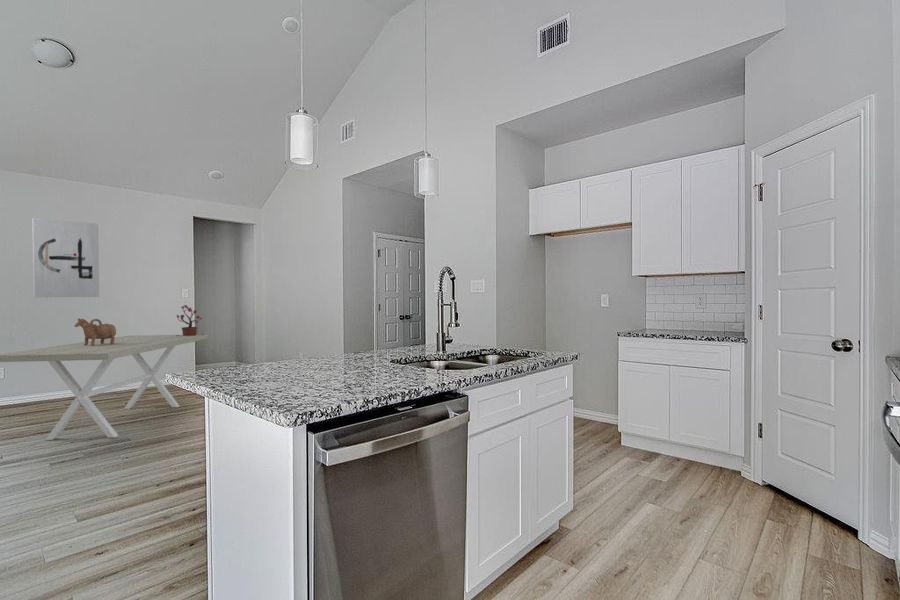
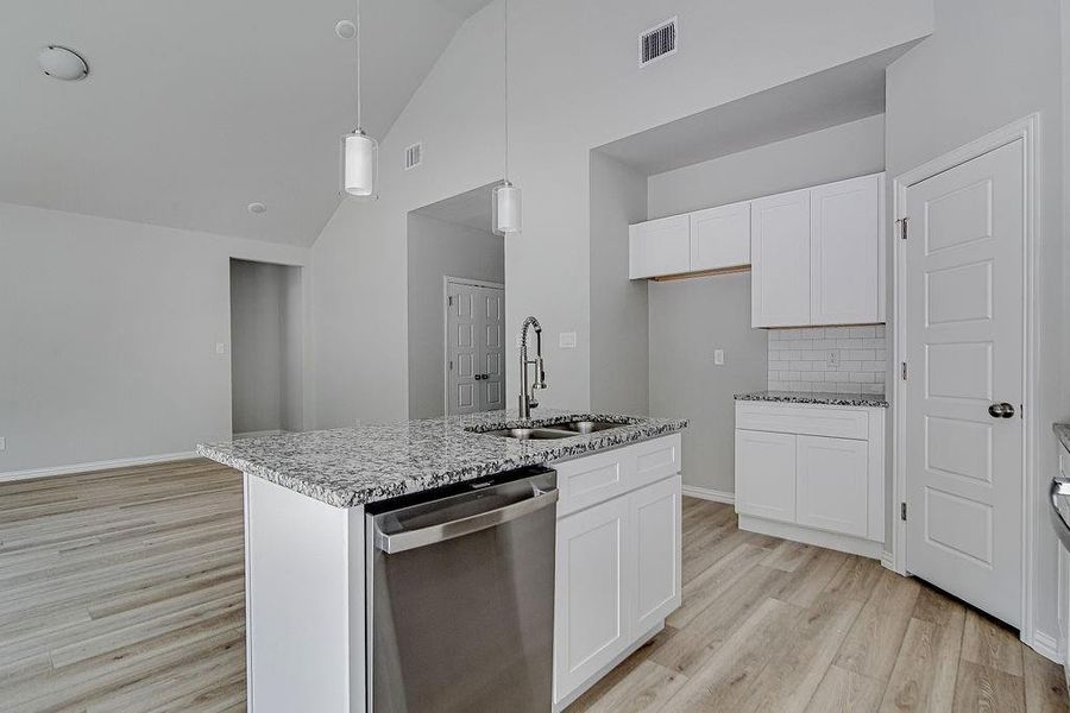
- potted plant [175,304,203,336]
- ceramic vessel [73,317,117,345]
- wall art [31,217,100,298]
- dining table [0,333,209,441]
